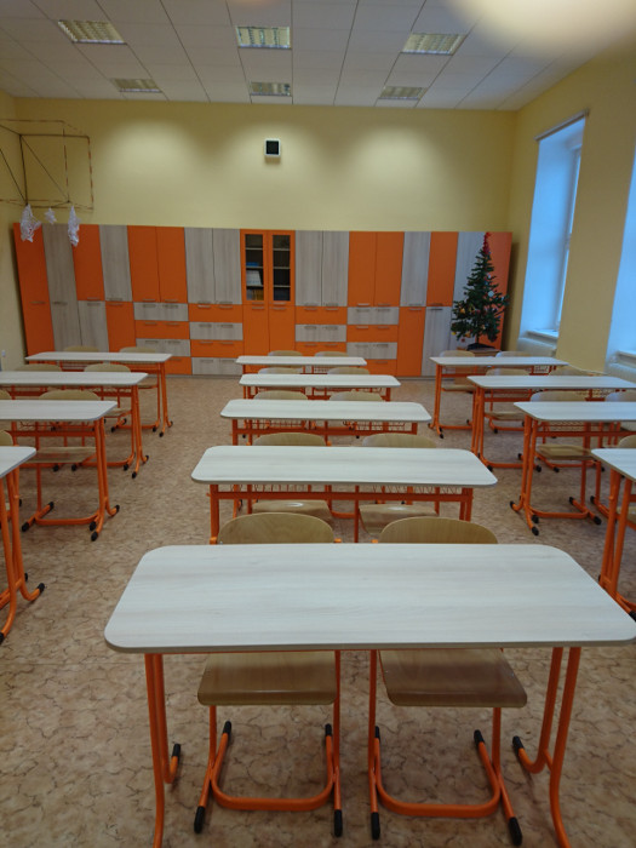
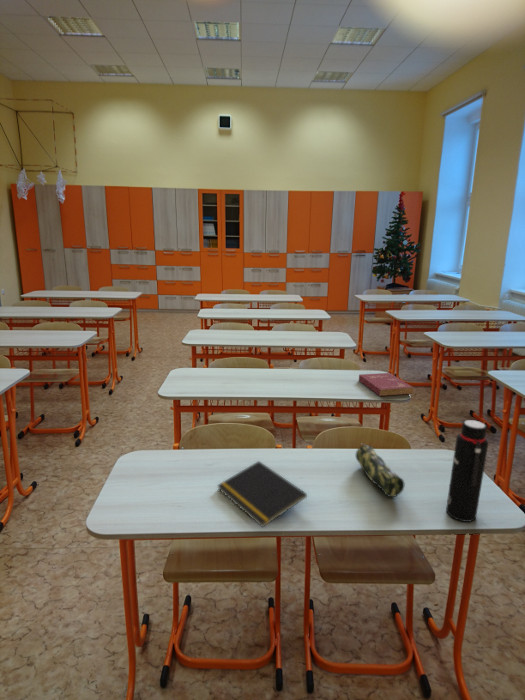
+ notepad [216,460,308,529]
+ water bottle [445,419,489,523]
+ book [358,372,414,397]
+ pencil case [355,443,405,498]
